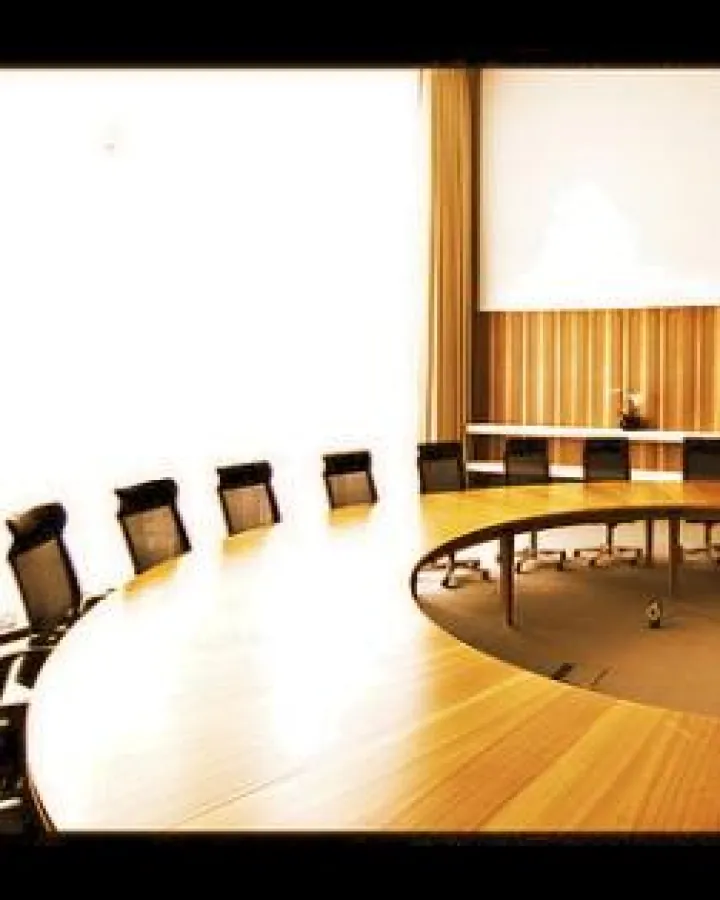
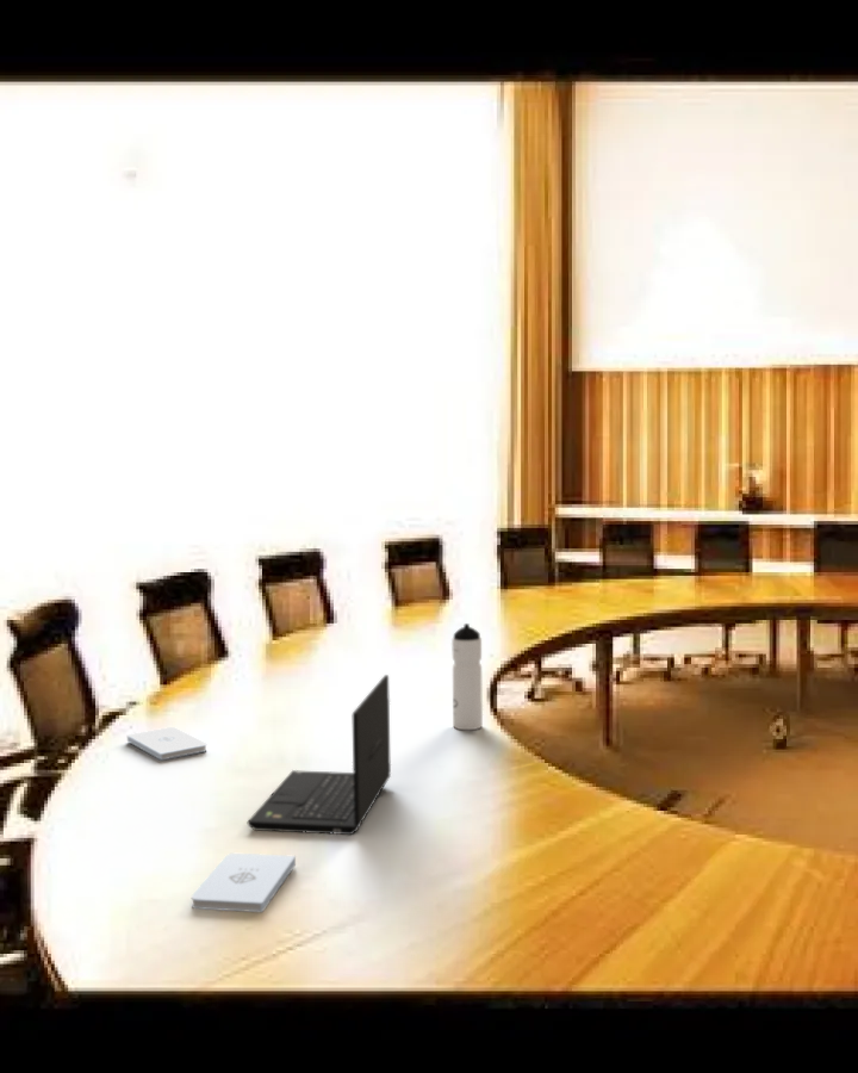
+ laptop [247,674,392,836]
+ notepad [191,852,297,913]
+ notepad [126,726,207,762]
+ water bottle [450,622,484,731]
